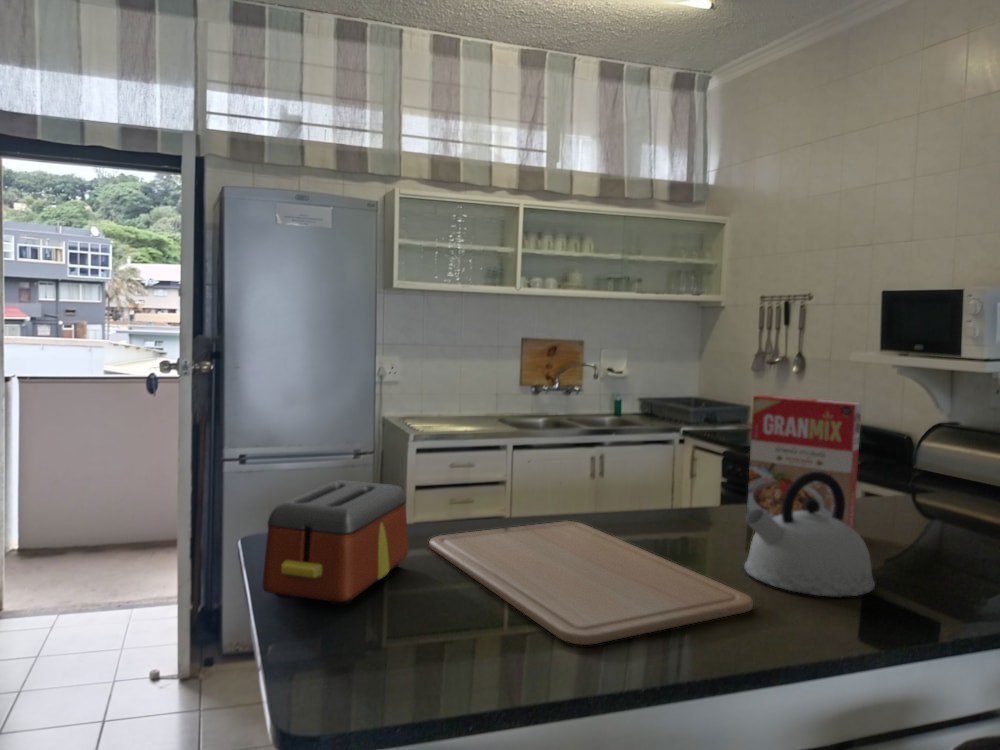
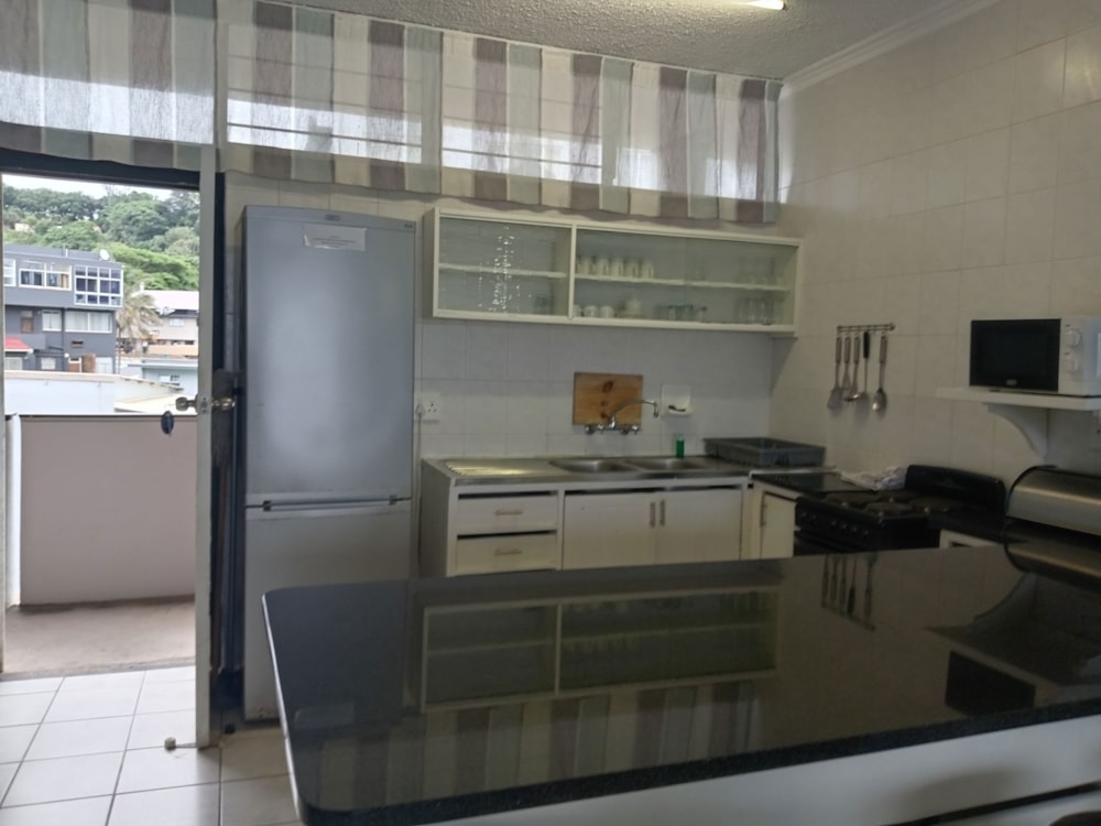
- chopping board [428,520,754,646]
- toaster [261,479,409,607]
- kettle [743,472,876,598]
- cereal box [746,394,863,530]
